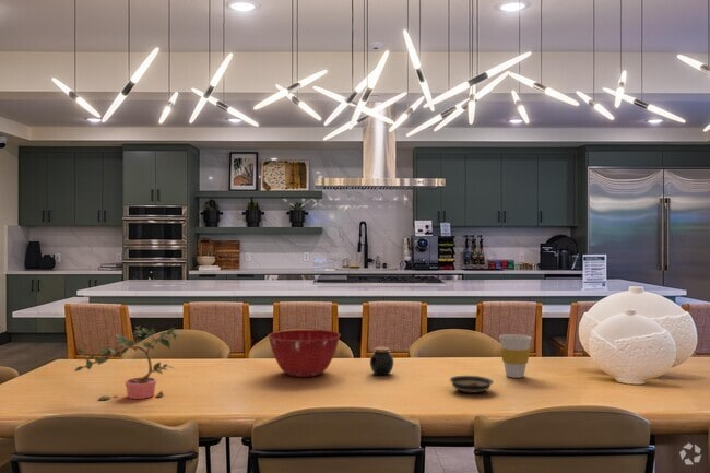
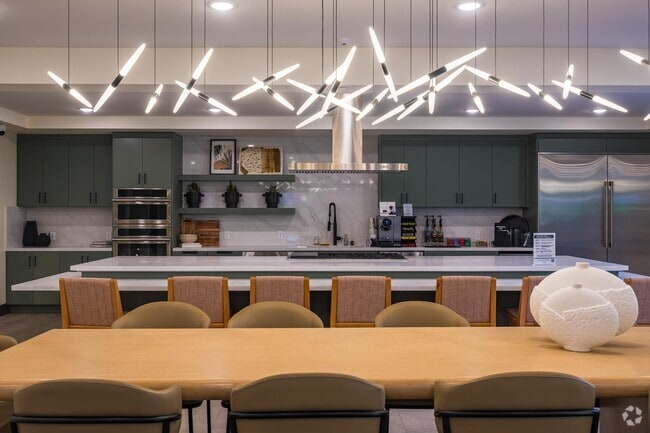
- potted plant [73,324,182,401]
- jar [369,345,394,376]
- cup [498,333,533,379]
- mixing bowl [267,329,342,378]
- saucer [449,375,495,394]
